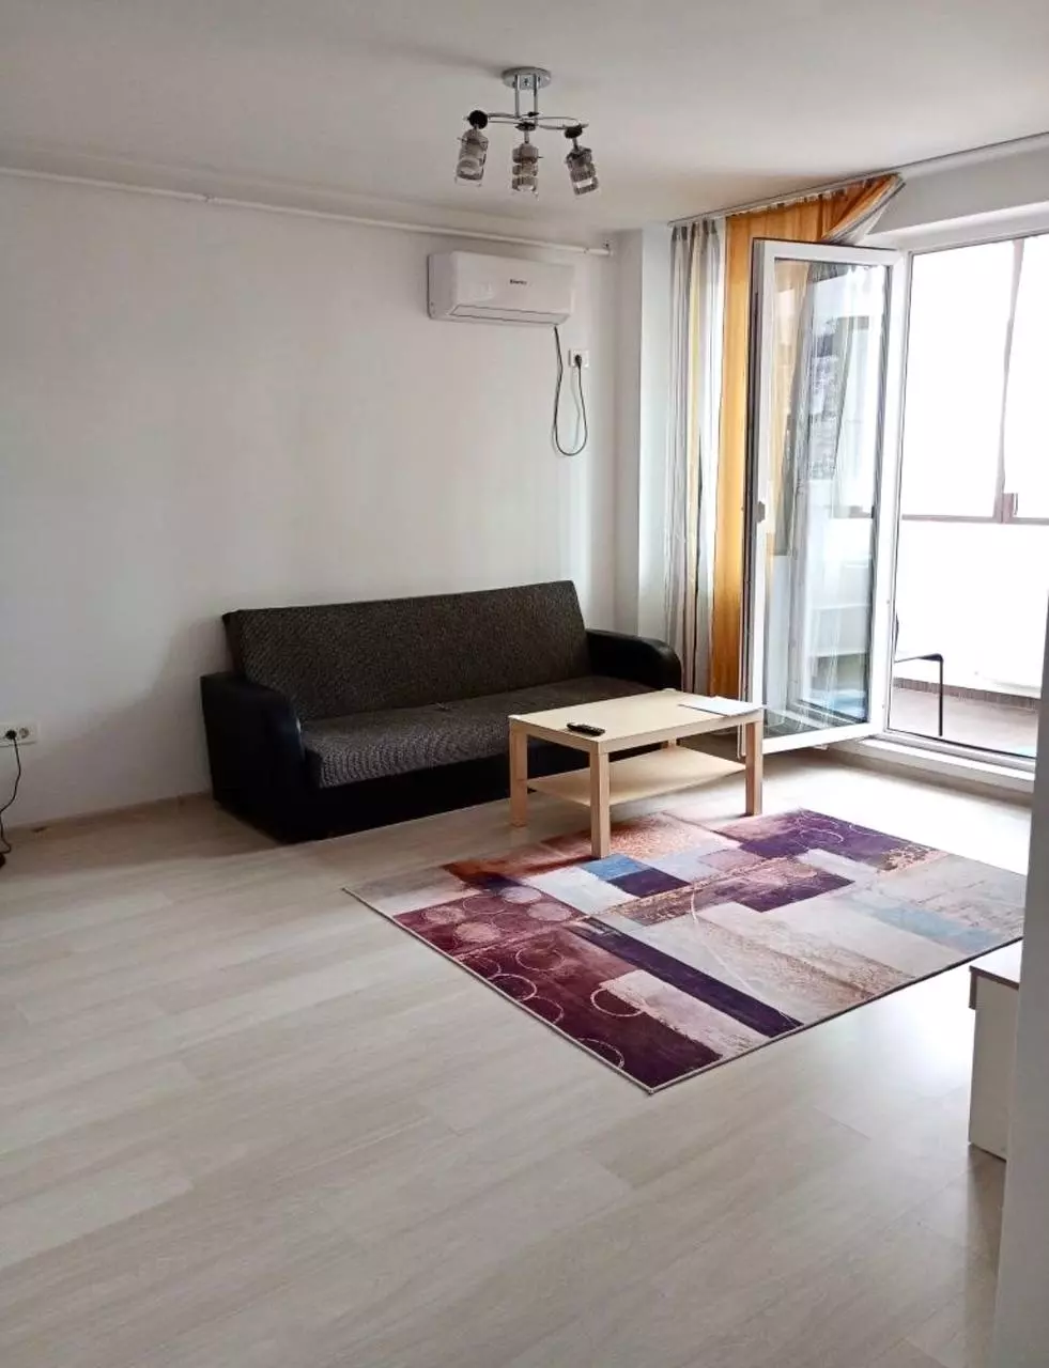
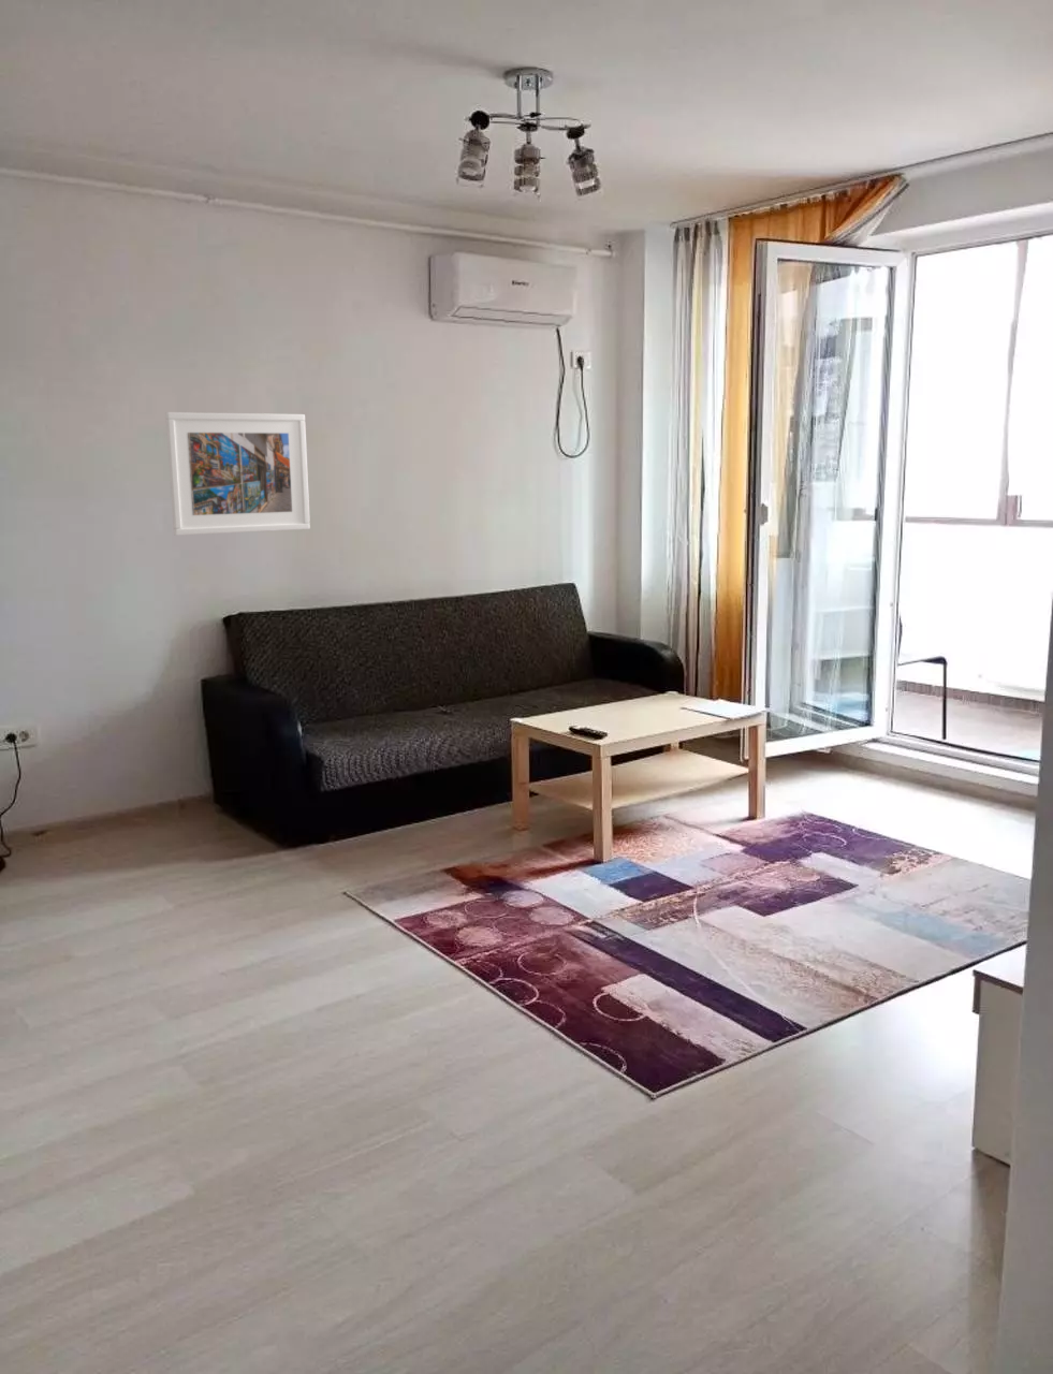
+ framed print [164,412,311,537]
